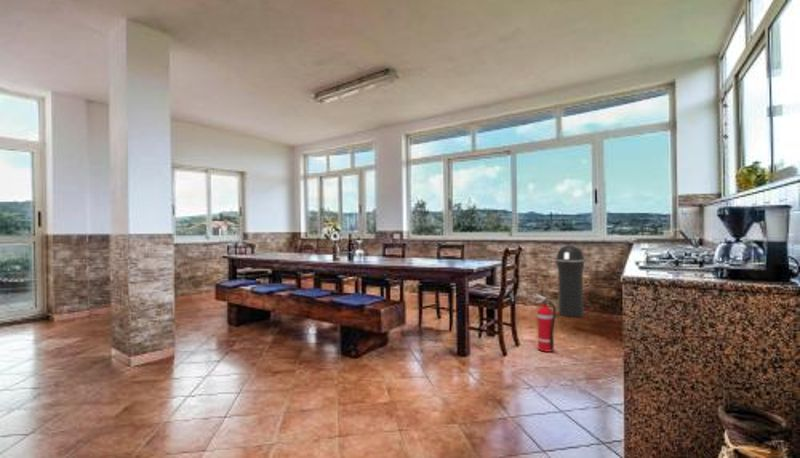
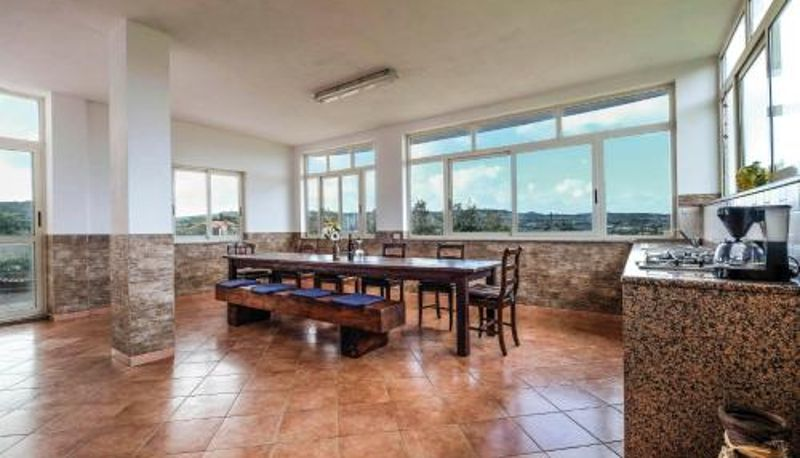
- trash can [555,244,586,318]
- fire extinguisher [535,293,557,353]
